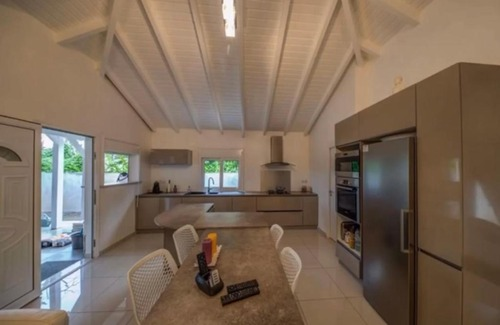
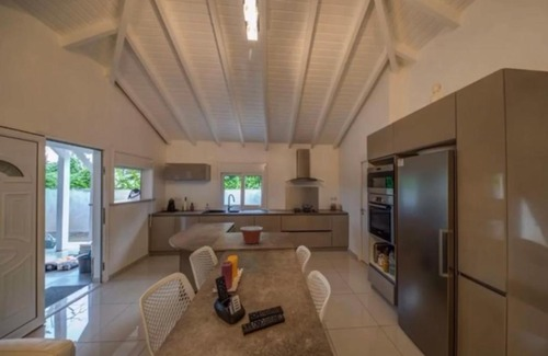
+ mixing bowl [239,226,264,245]
